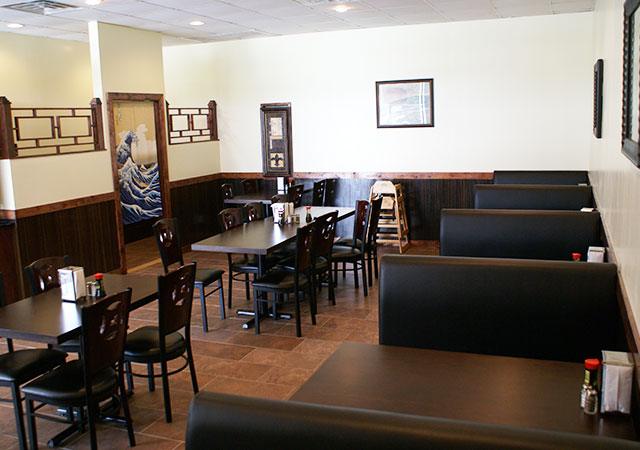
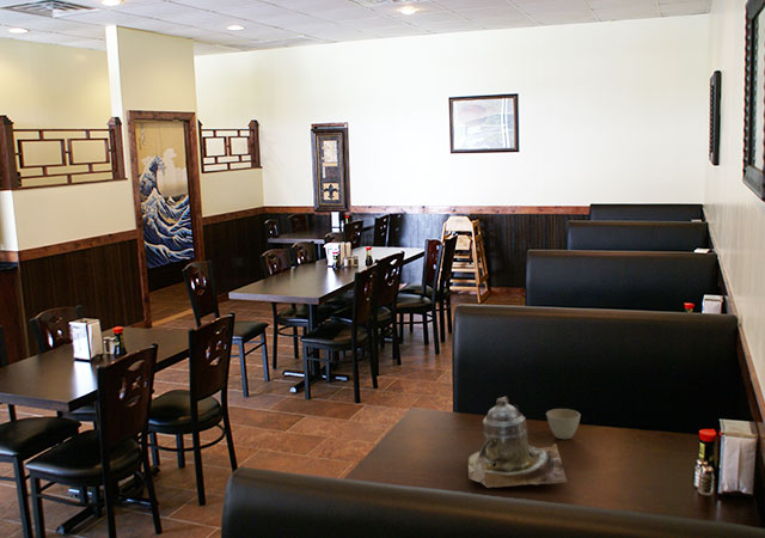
+ flower pot [545,408,581,440]
+ teapot [467,396,568,489]
